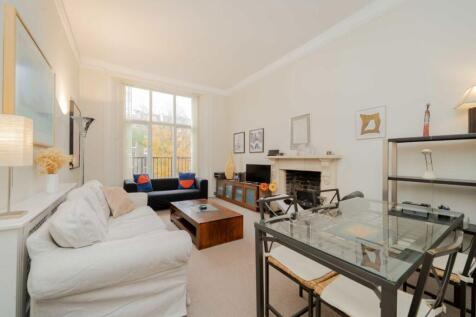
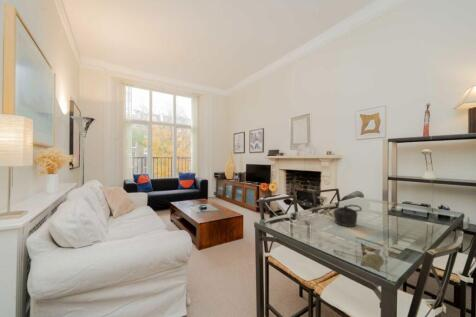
+ soupspoon [333,248,385,268]
+ teapot [333,204,363,228]
